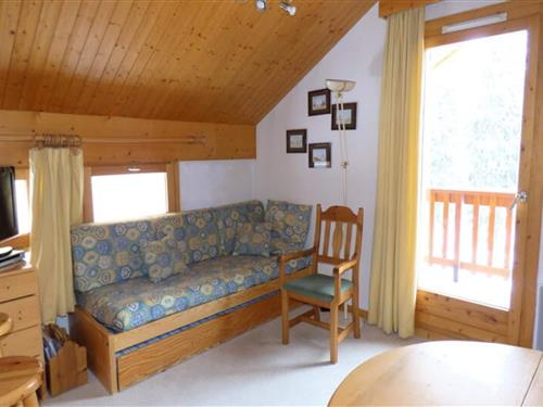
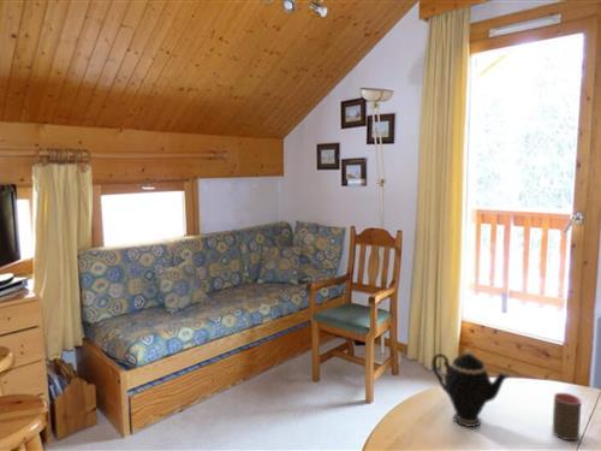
+ cup [552,392,583,441]
+ teapot [430,348,513,428]
